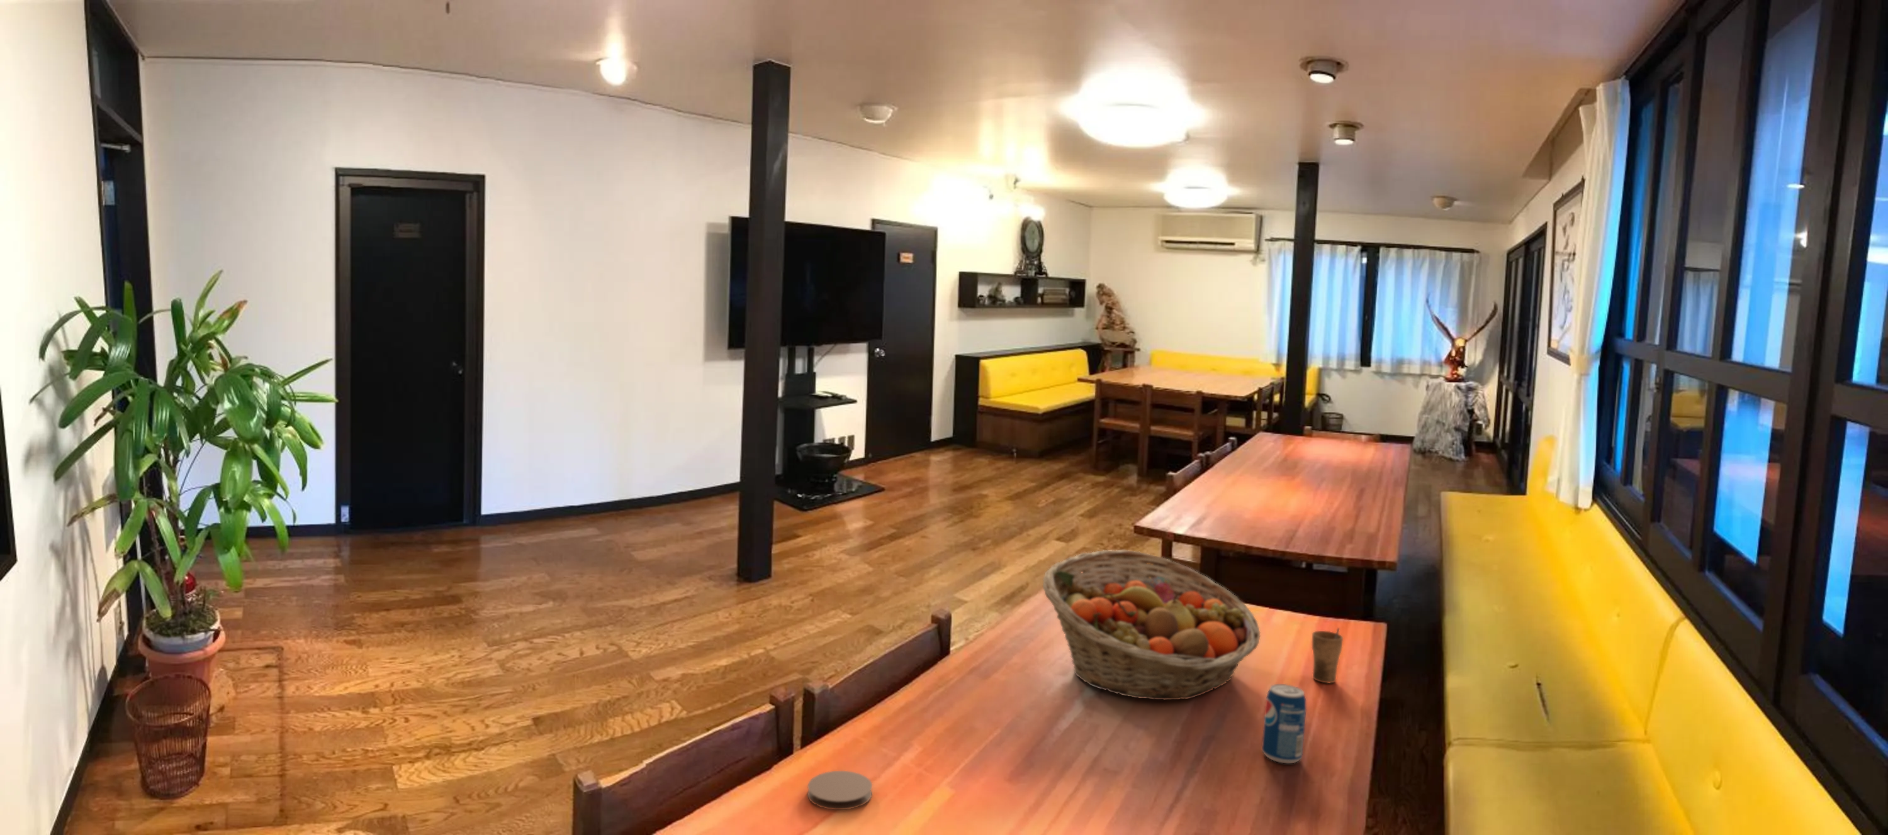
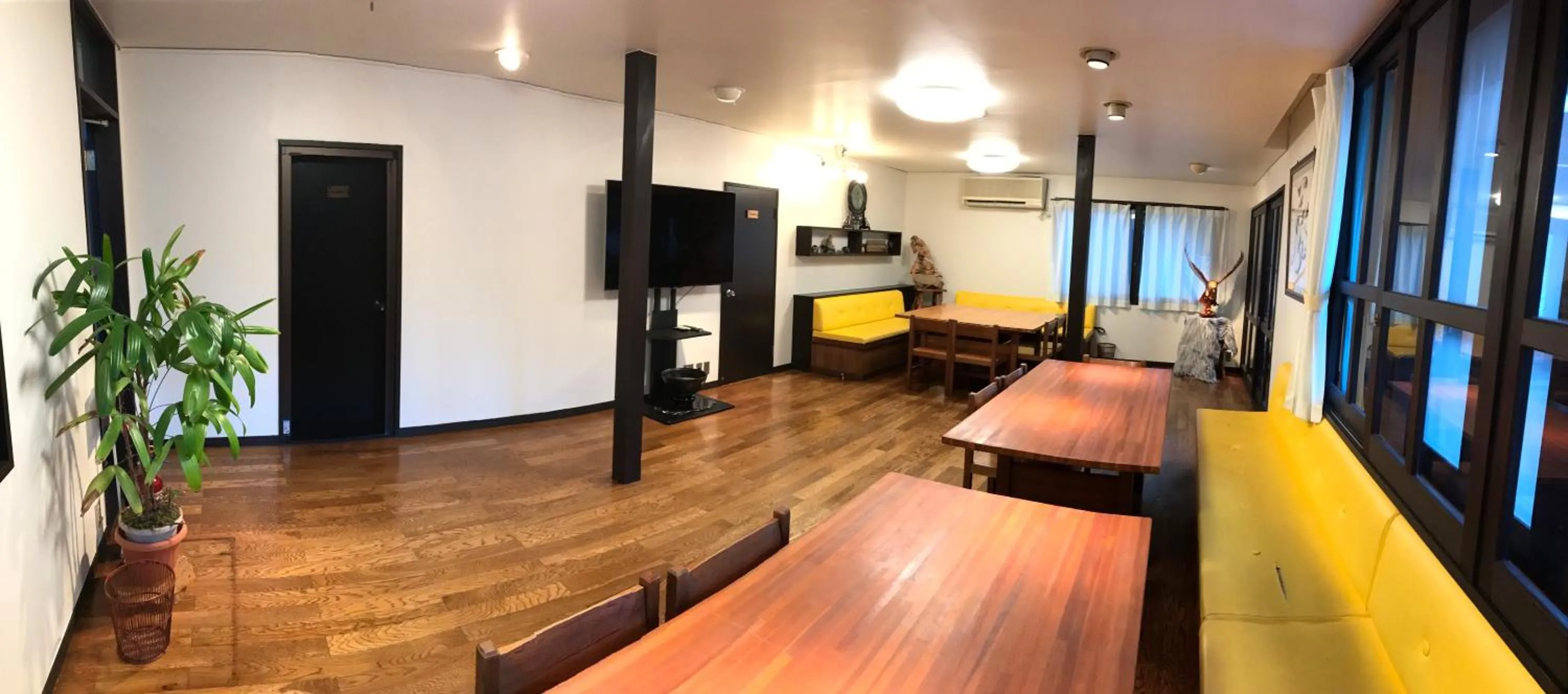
- coaster [807,770,873,811]
- beverage can [1261,683,1308,764]
- cup [1311,628,1344,685]
- fruit basket [1043,550,1261,700]
